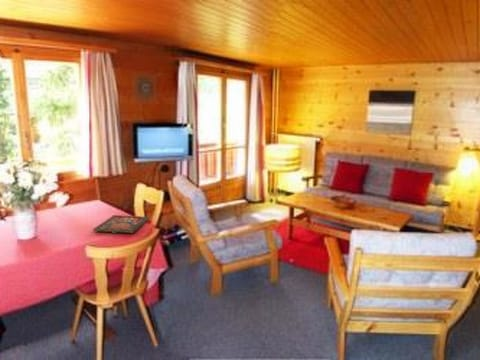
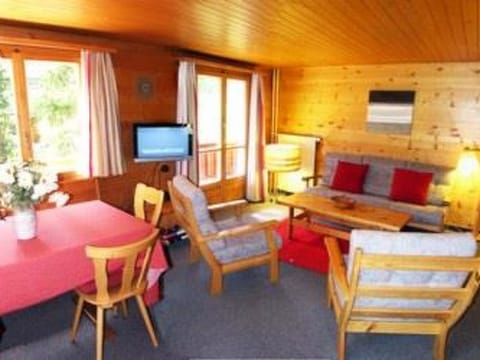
- board game [92,214,151,234]
